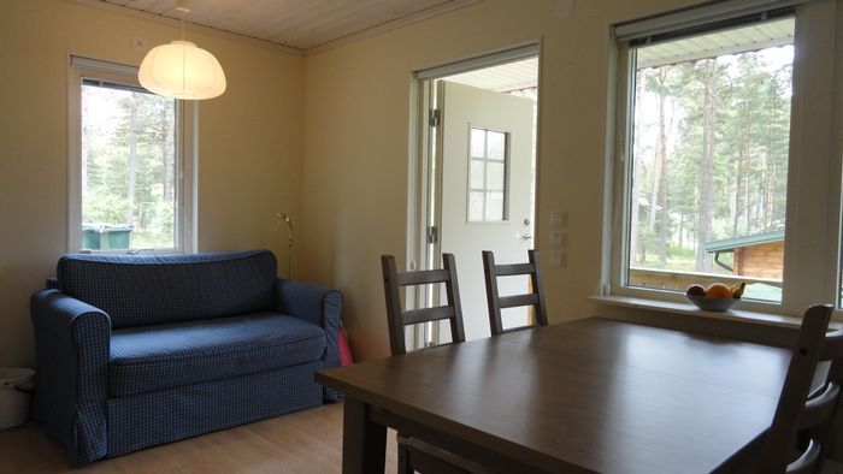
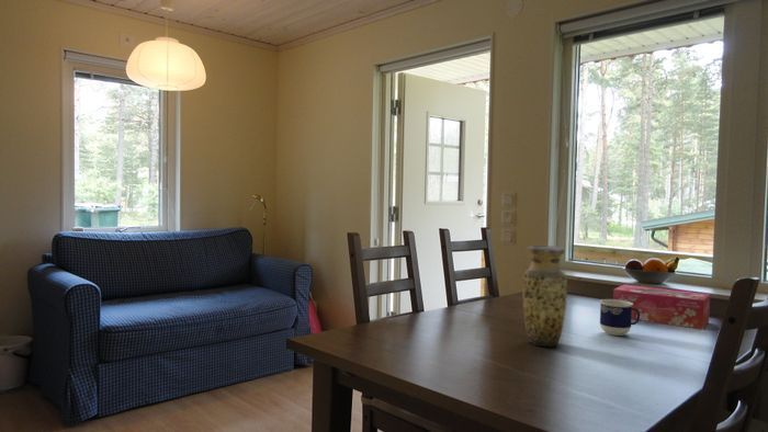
+ cup [599,298,640,337]
+ tissue box [612,284,711,330]
+ vase [521,245,568,349]
